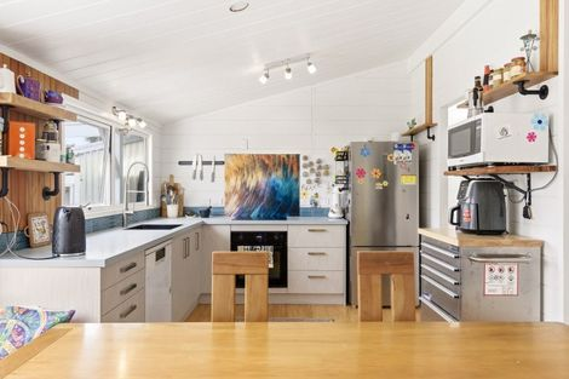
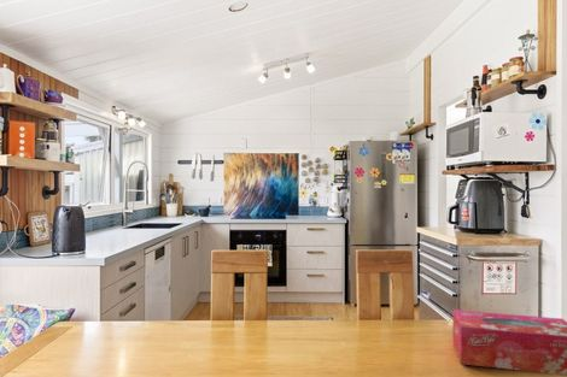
+ tissue box [451,308,567,377]
